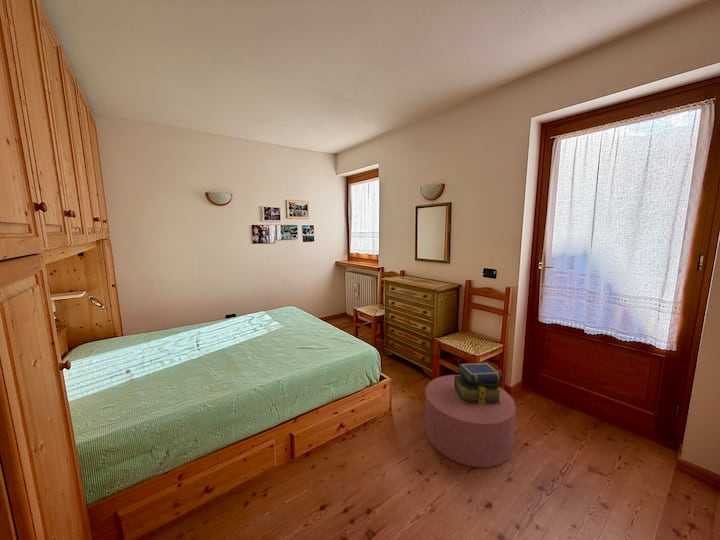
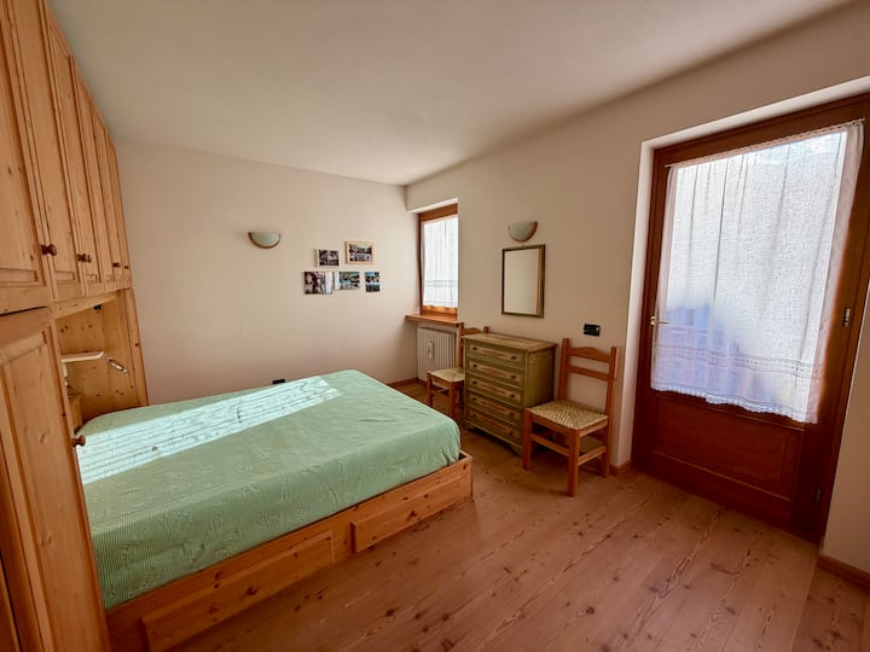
- stack of books [454,362,504,404]
- pouf [424,374,517,468]
